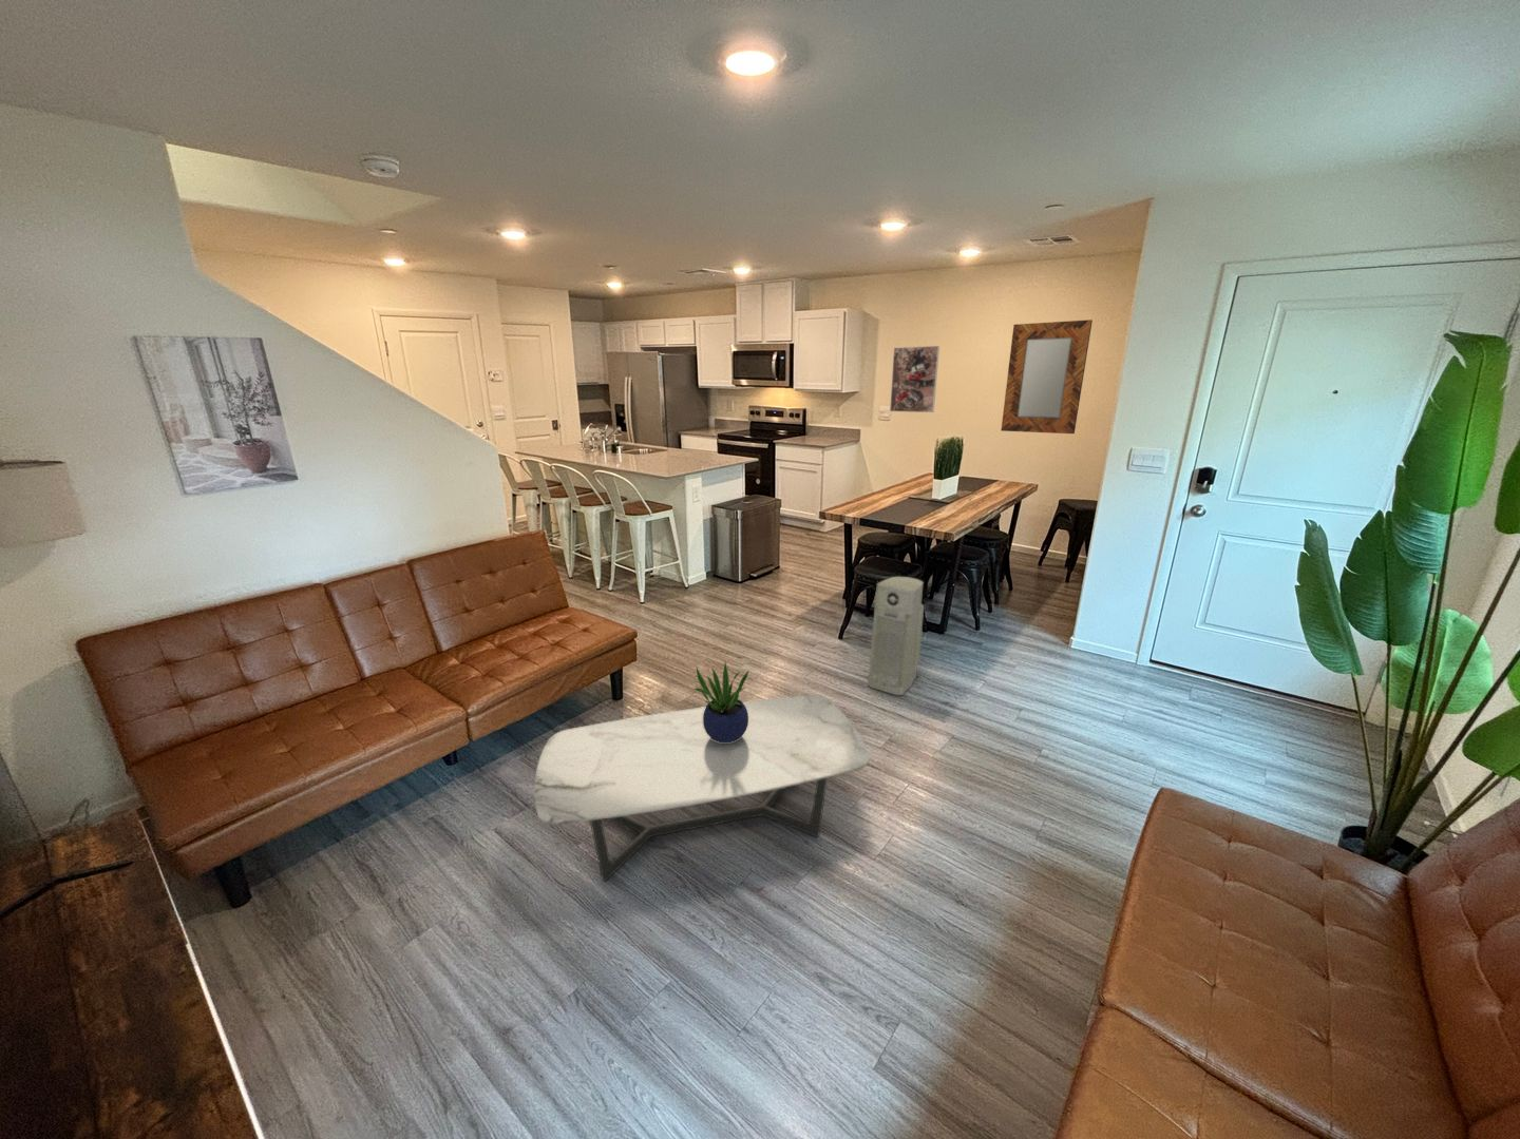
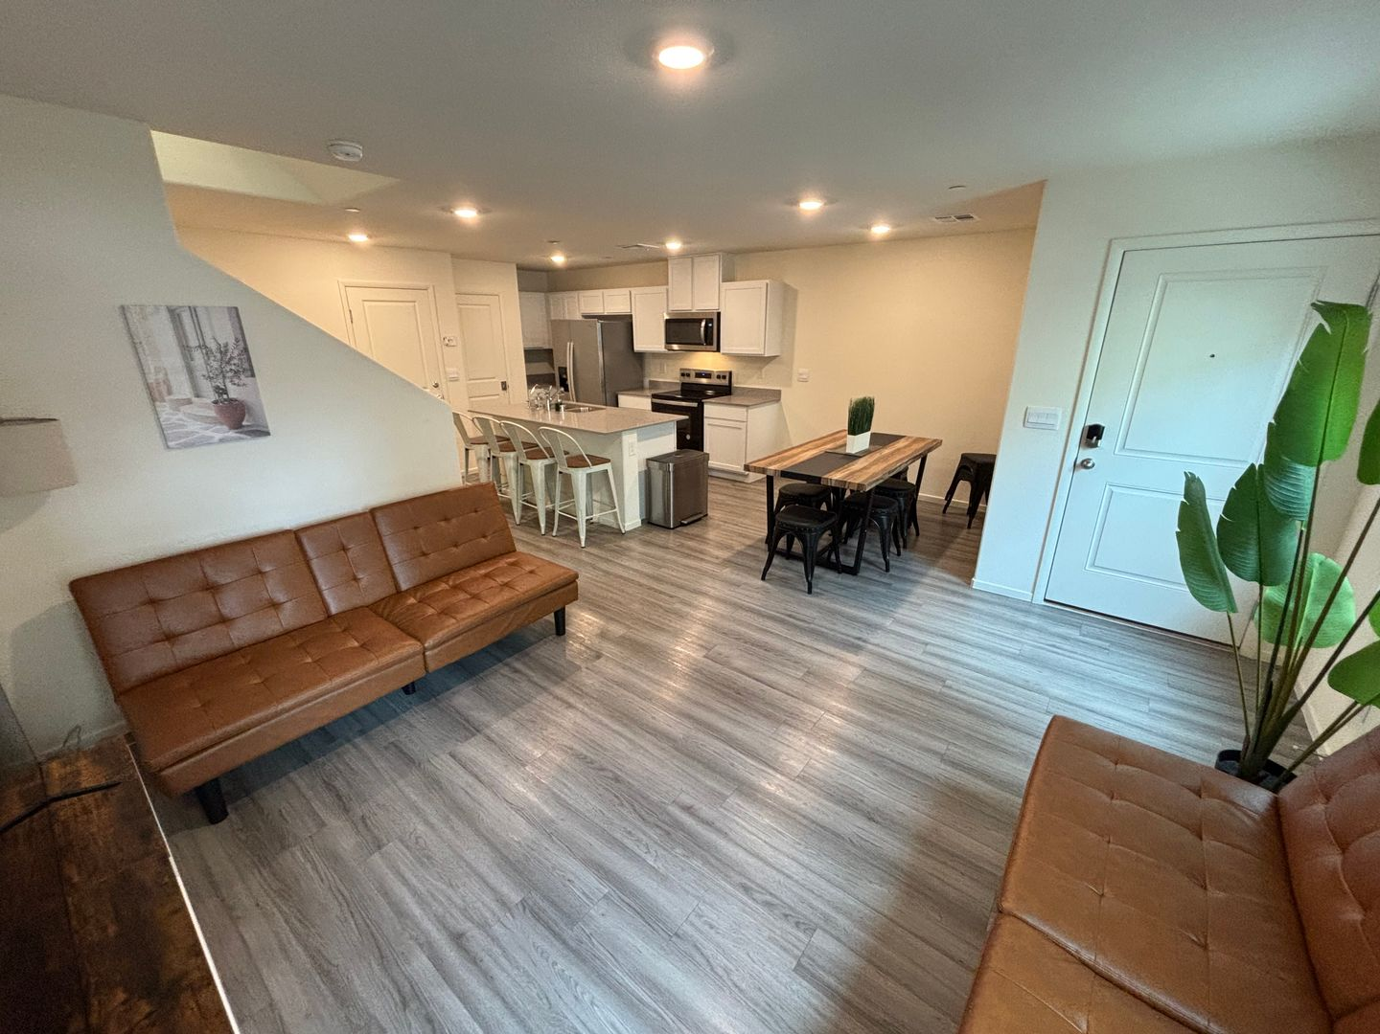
- air purifier [867,575,925,696]
- coffee table [533,694,871,883]
- potted plant [693,662,749,743]
- home mirror [999,318,1094,434]
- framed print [889,345,941,414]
